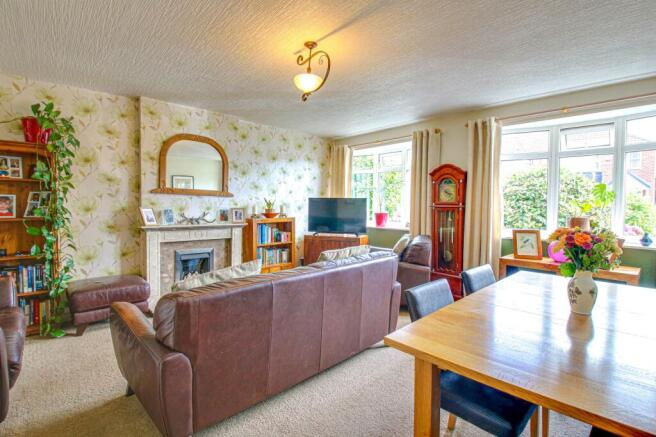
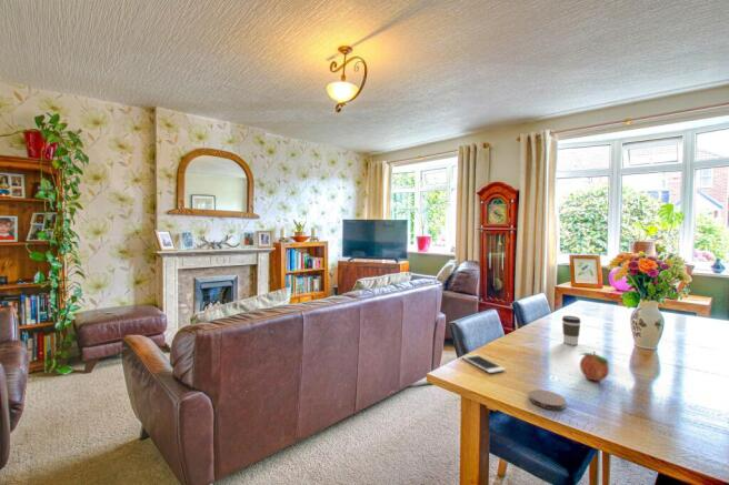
+ cell phone [461,354,507,374]
+ fruit [578,351,610,382]
+ coffee cup [561,315,582,346]
+ coaster [528,388,567,411]
